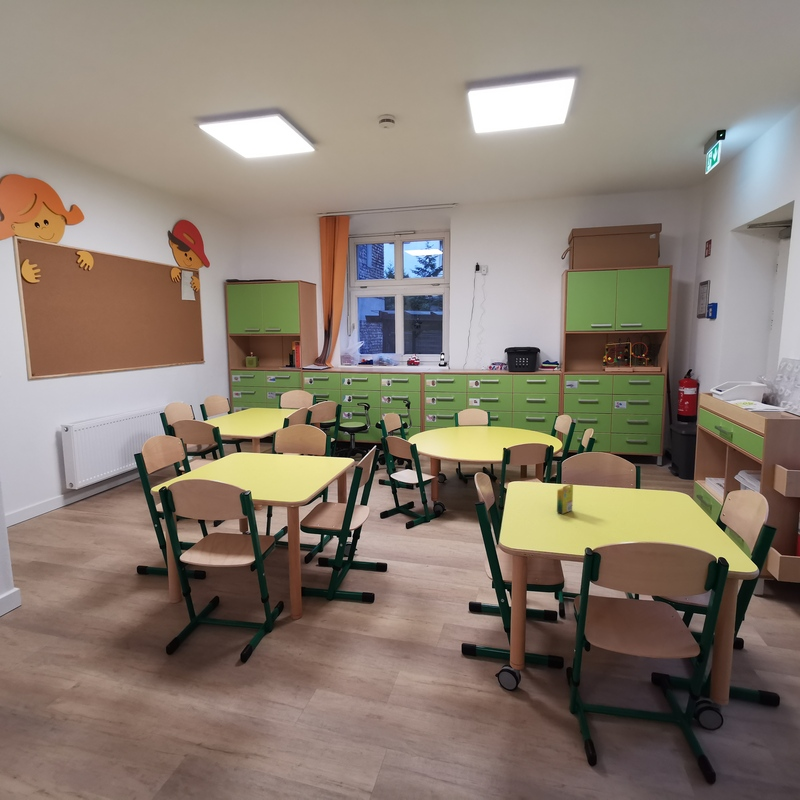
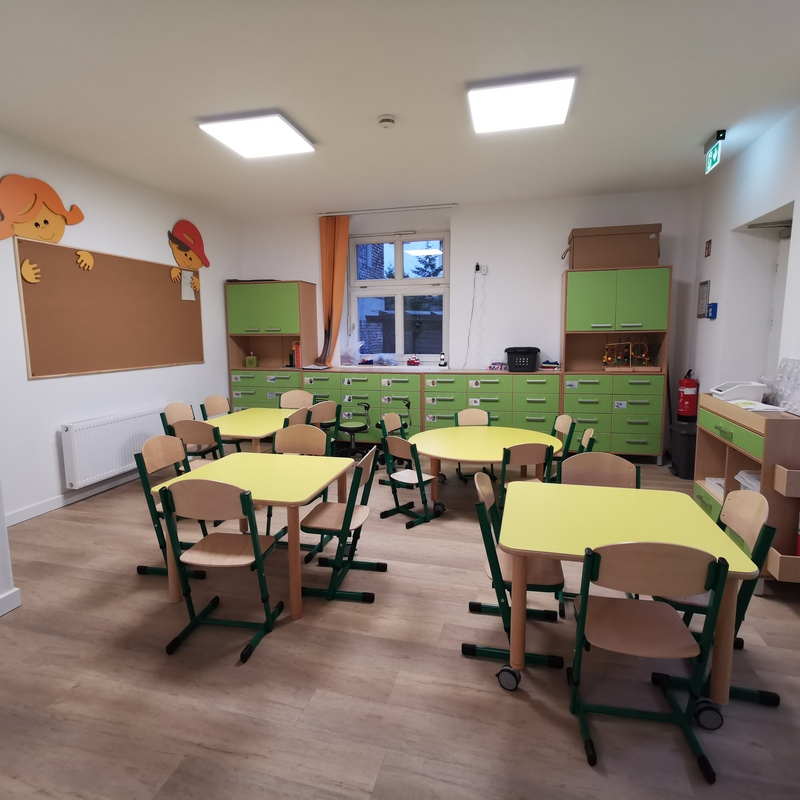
- crayon box [556,483,574,515]
